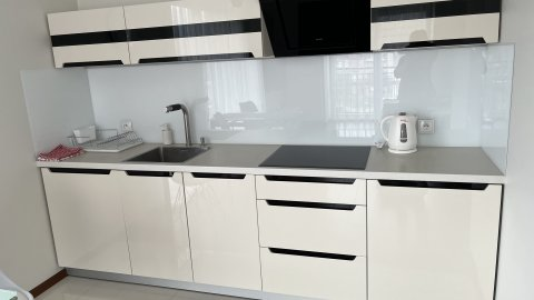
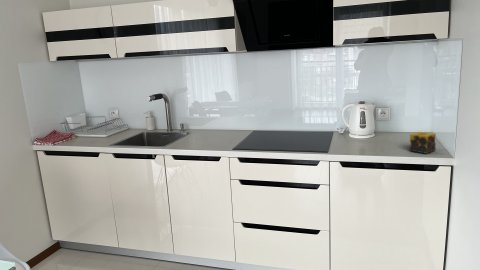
+ candle [409,131,437,155]
